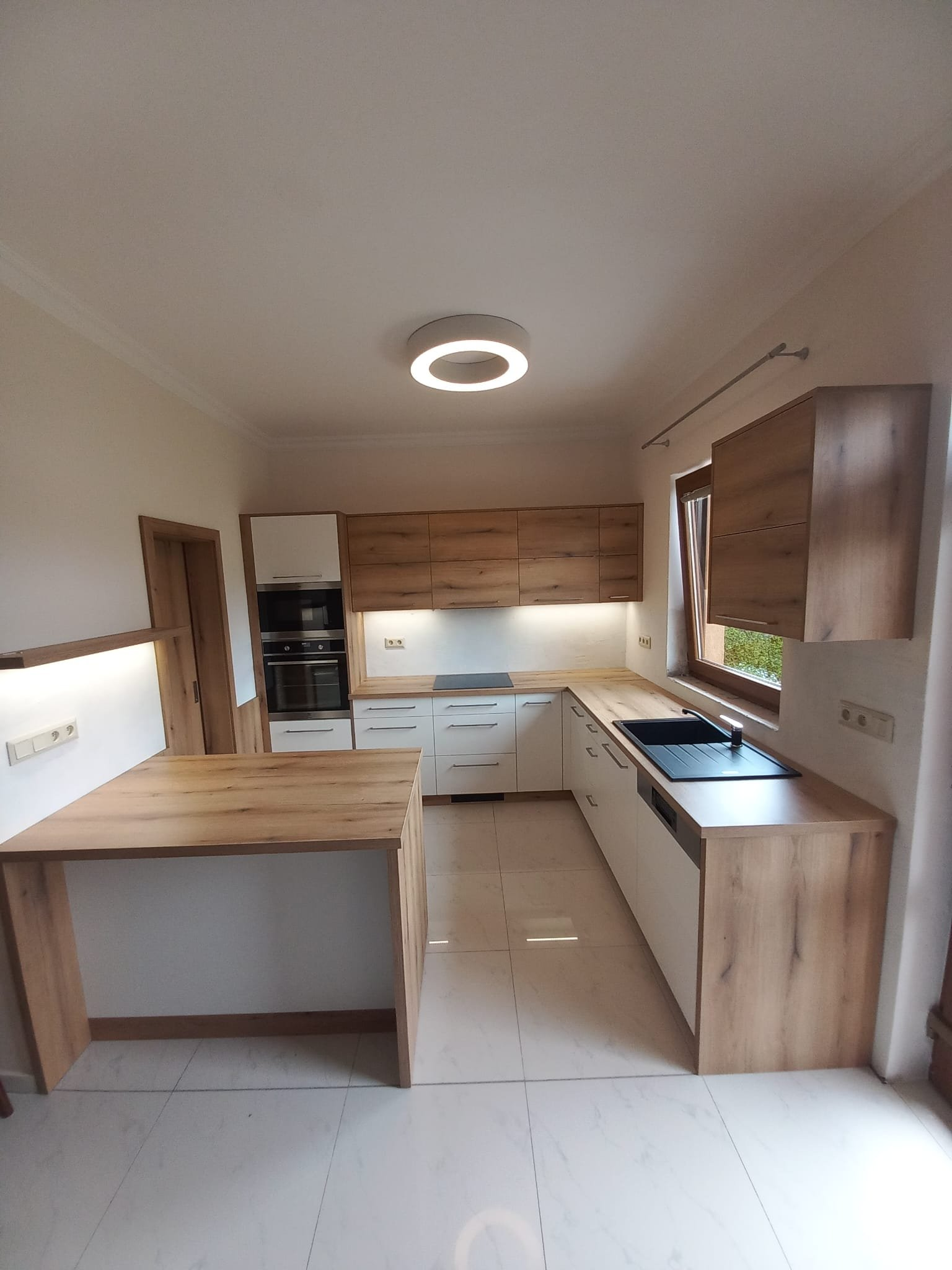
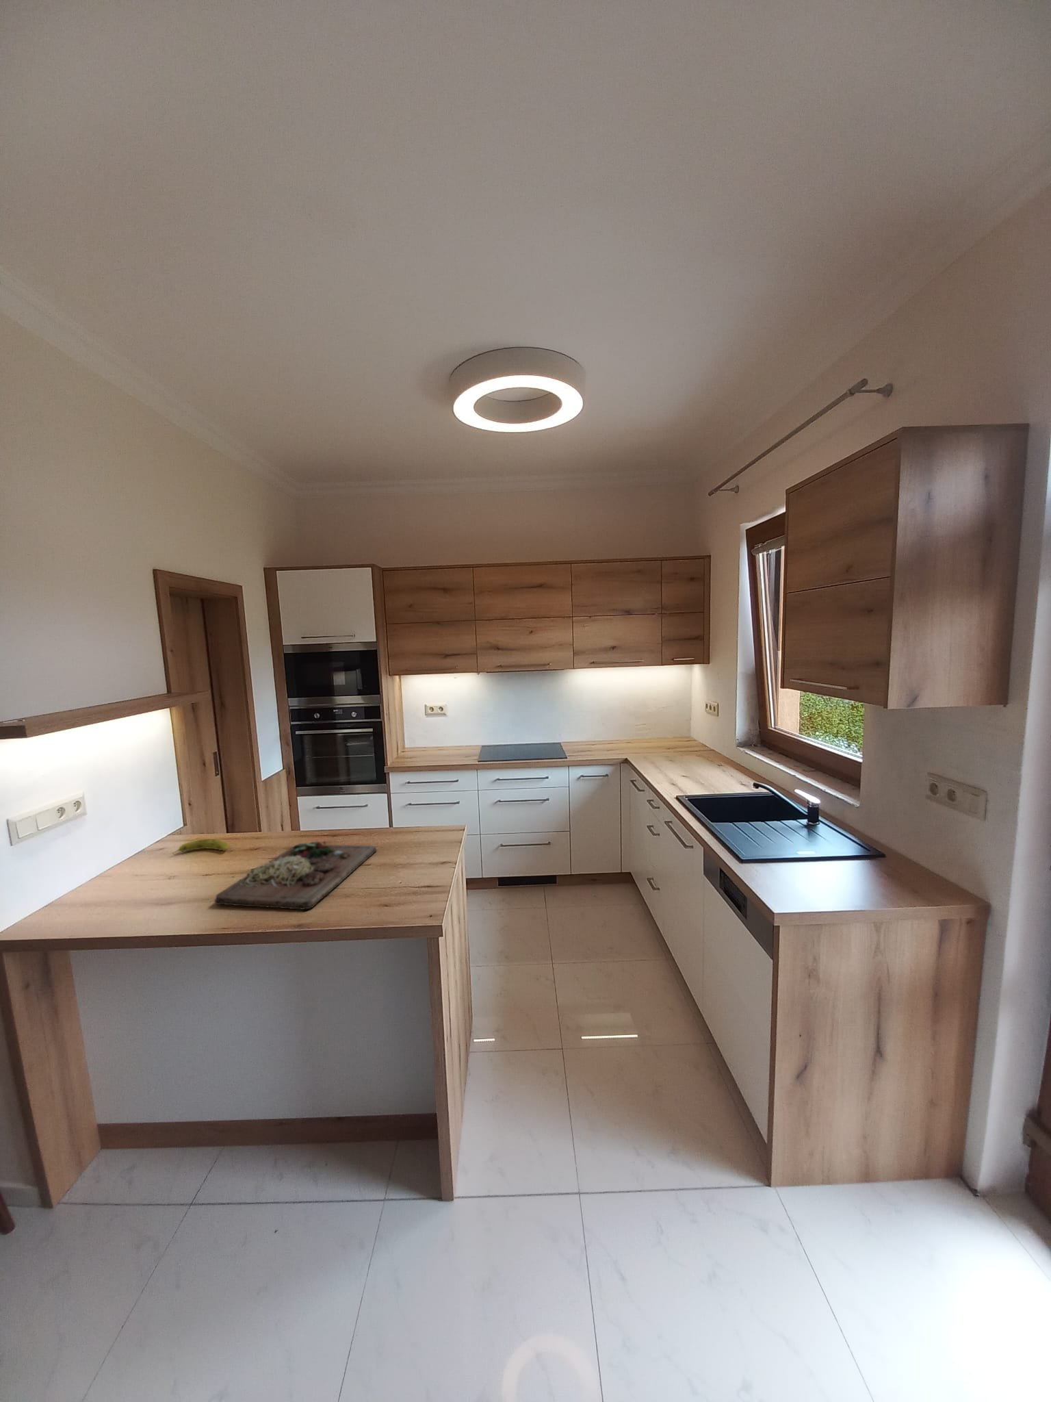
+ cutting board [213,839,378,911]
+ fruit [172,839,230,856]
